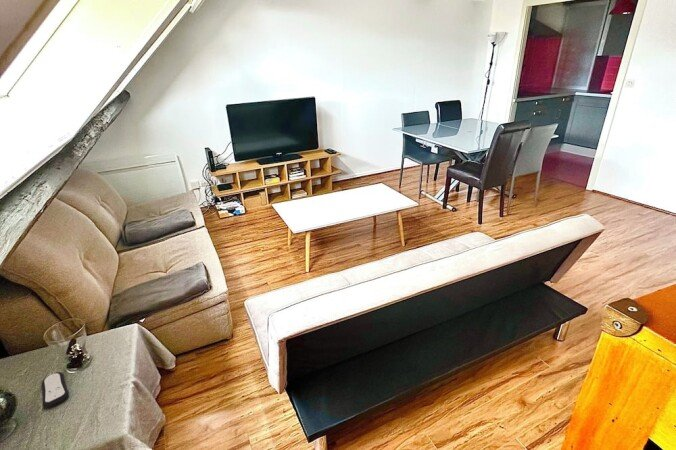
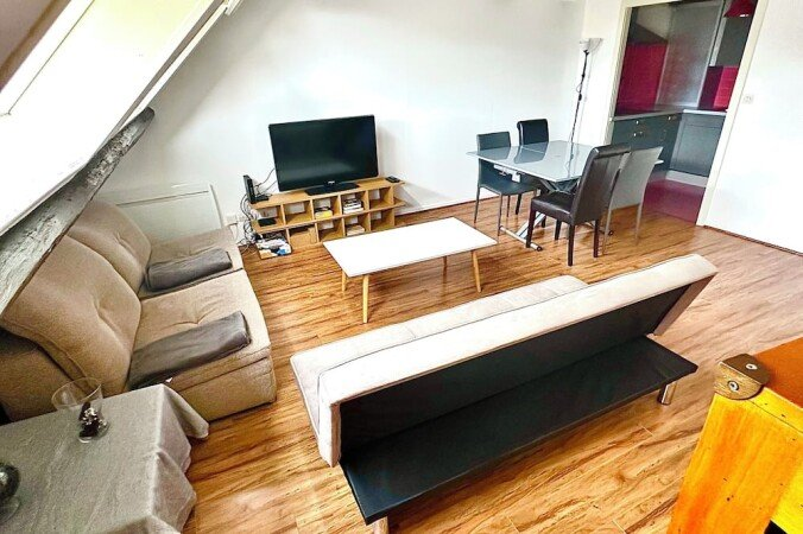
- remote control [41,371,70,408]
